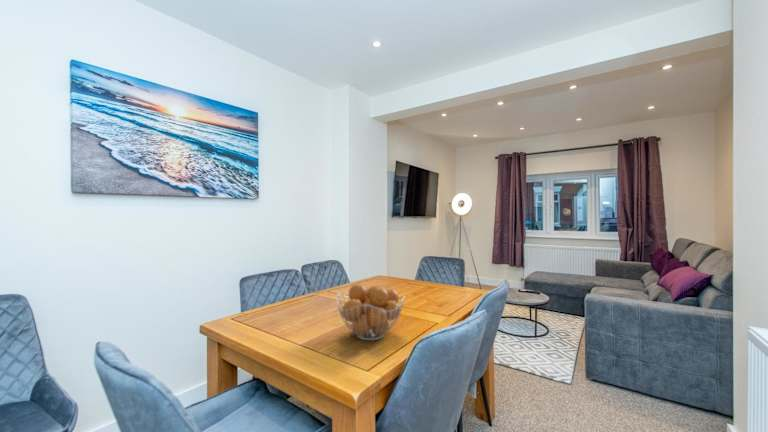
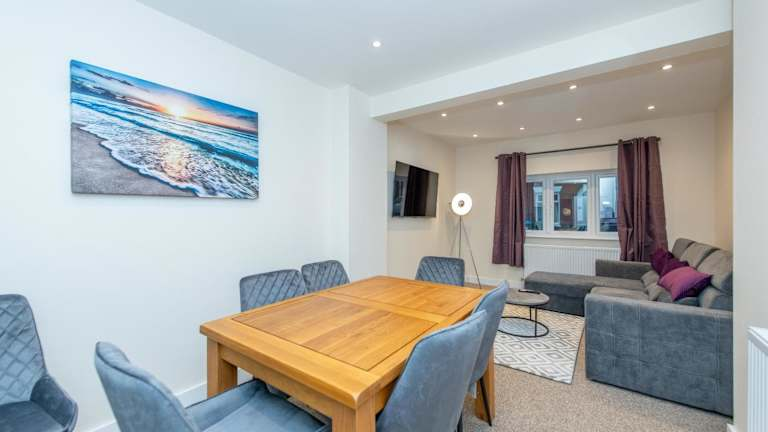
- fruit basket [335,283,406,341]
